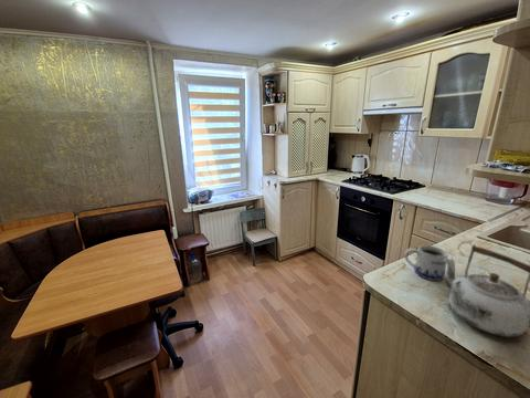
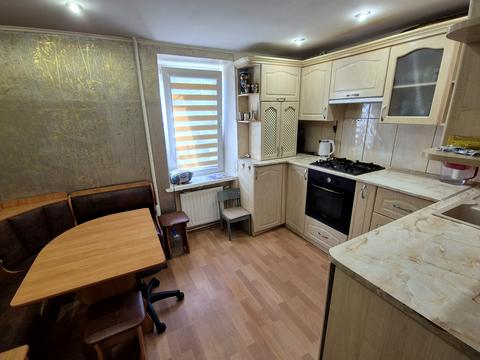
- mug [403,244,449,282]
- kettle [444,243,530,338]
